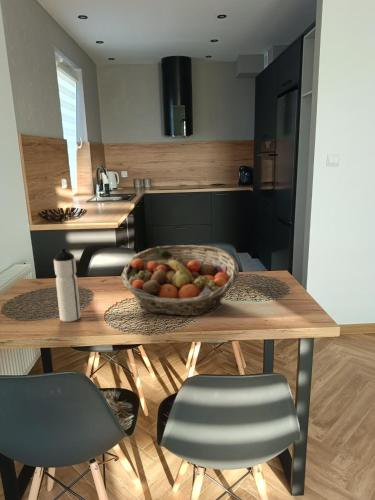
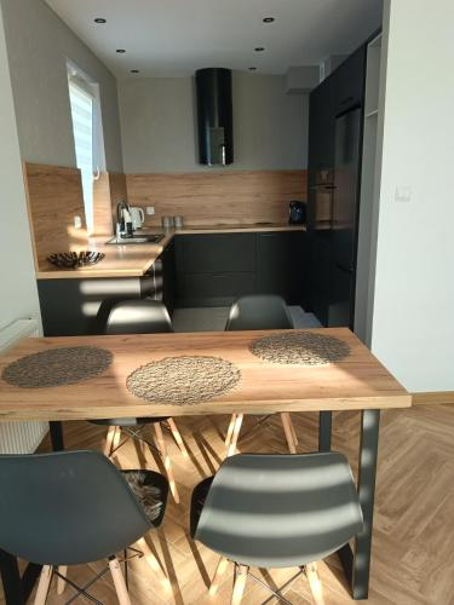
- water bottle [53,248,82,323]
- fruit basket [120,244,240,317]
